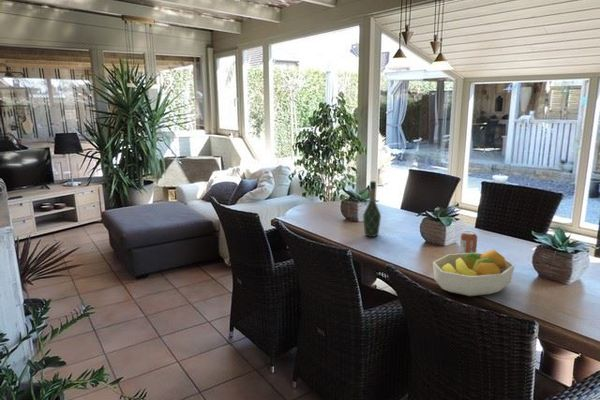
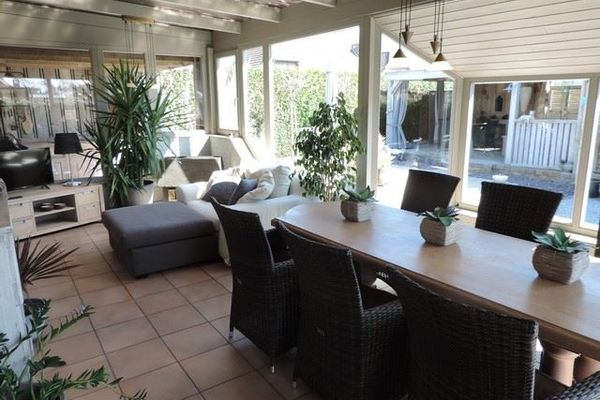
- wine bottle [362,180,382,238]
- can [459,230,478,254]
- fruit bowl [432,249,516,297]
